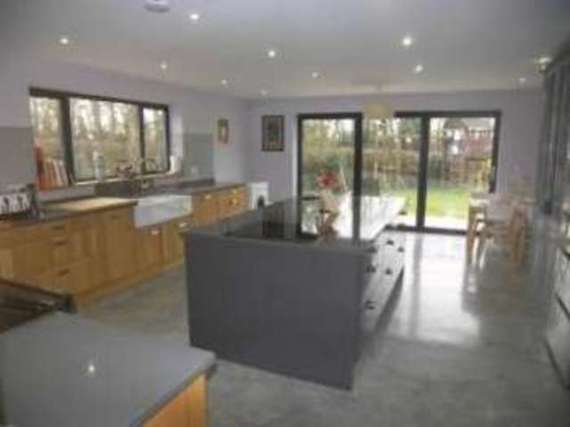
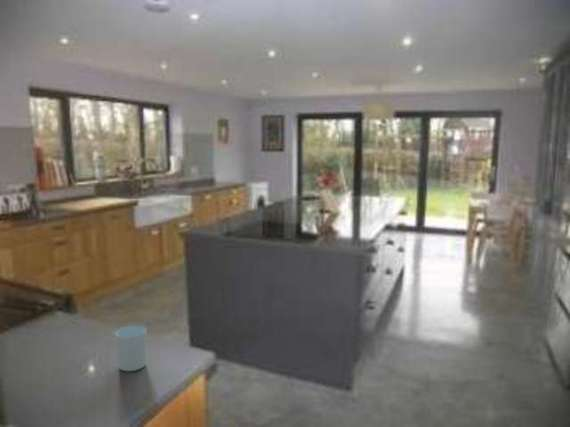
+ cup [114,324,148,372]
